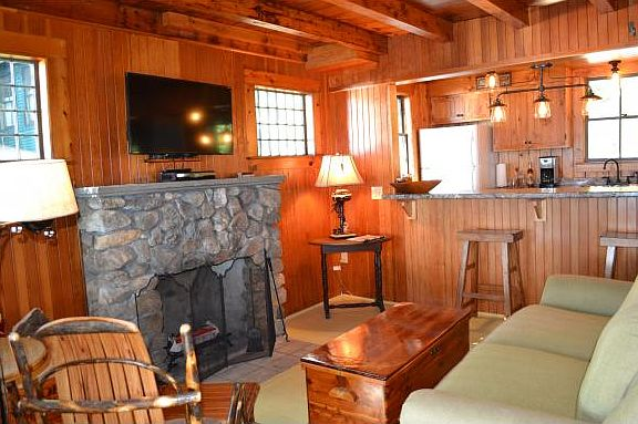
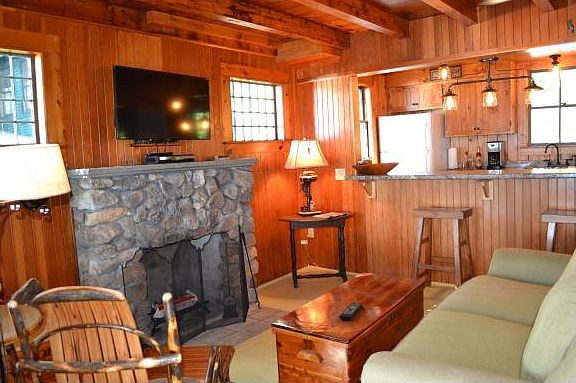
+ remote control [338,302,364,321]
